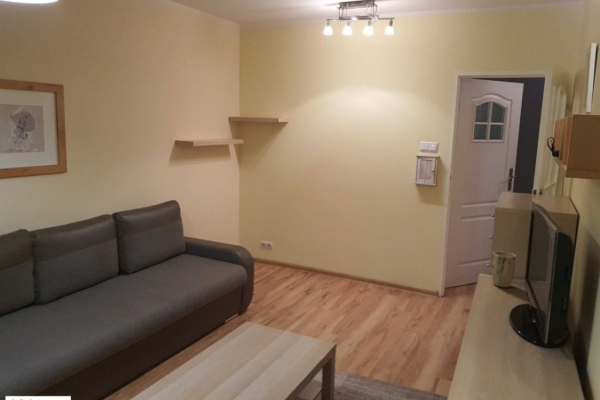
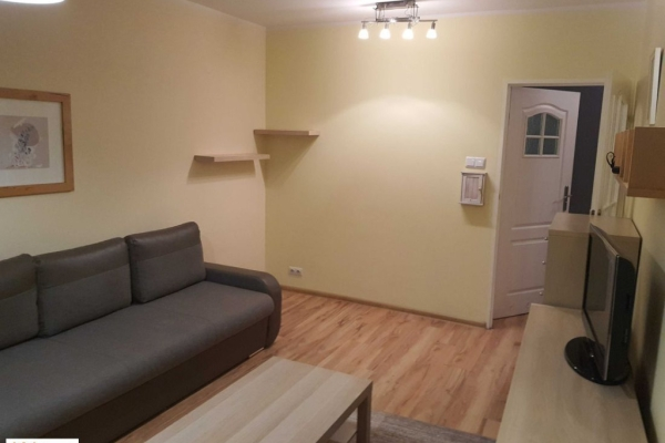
- plant pot [491,251,517,288]
